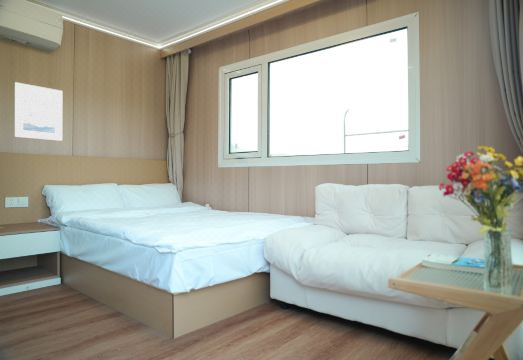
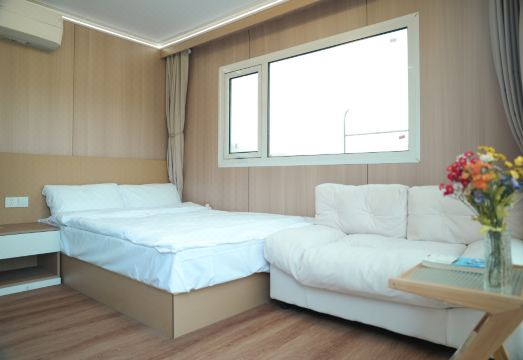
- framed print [13,81,63,142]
